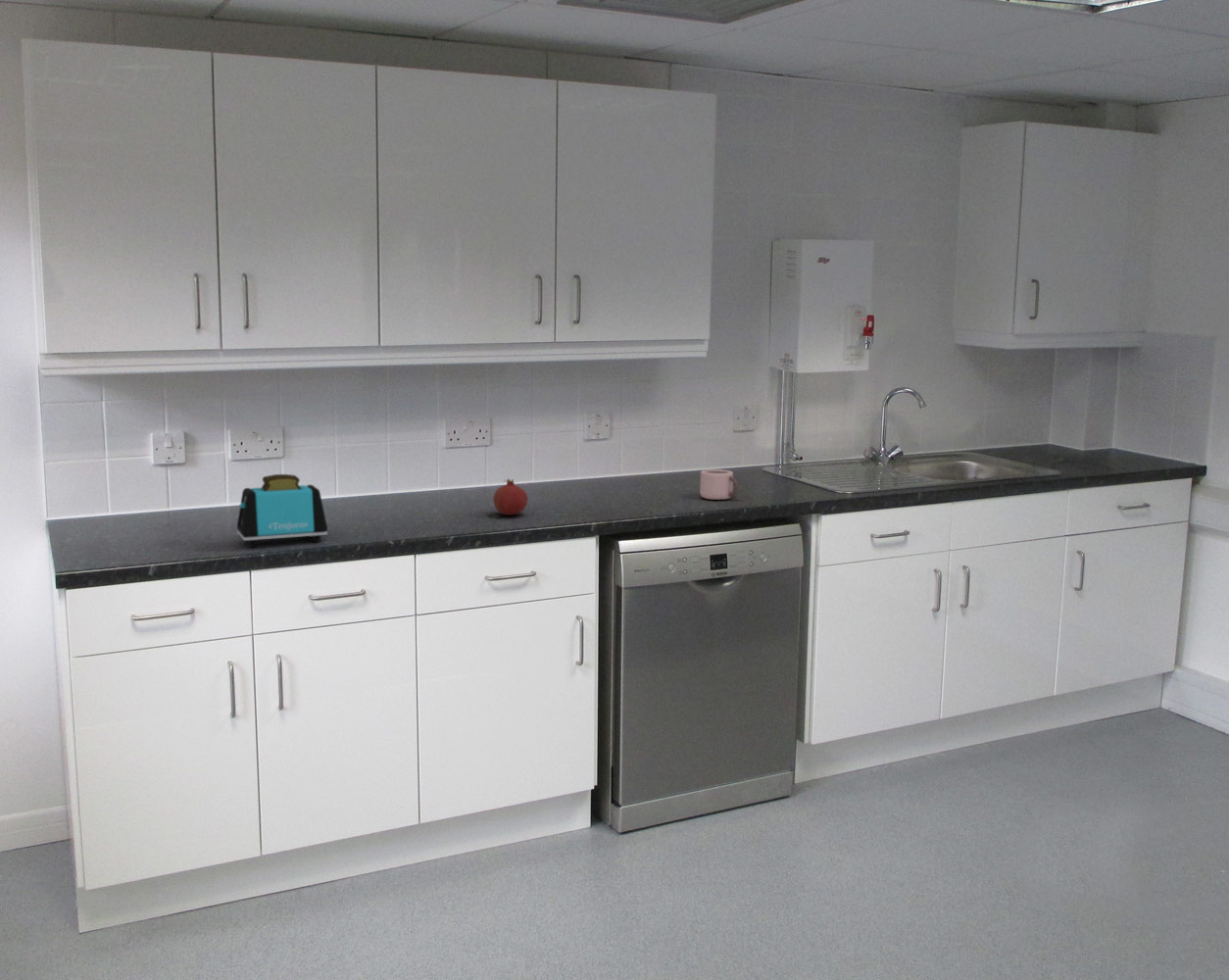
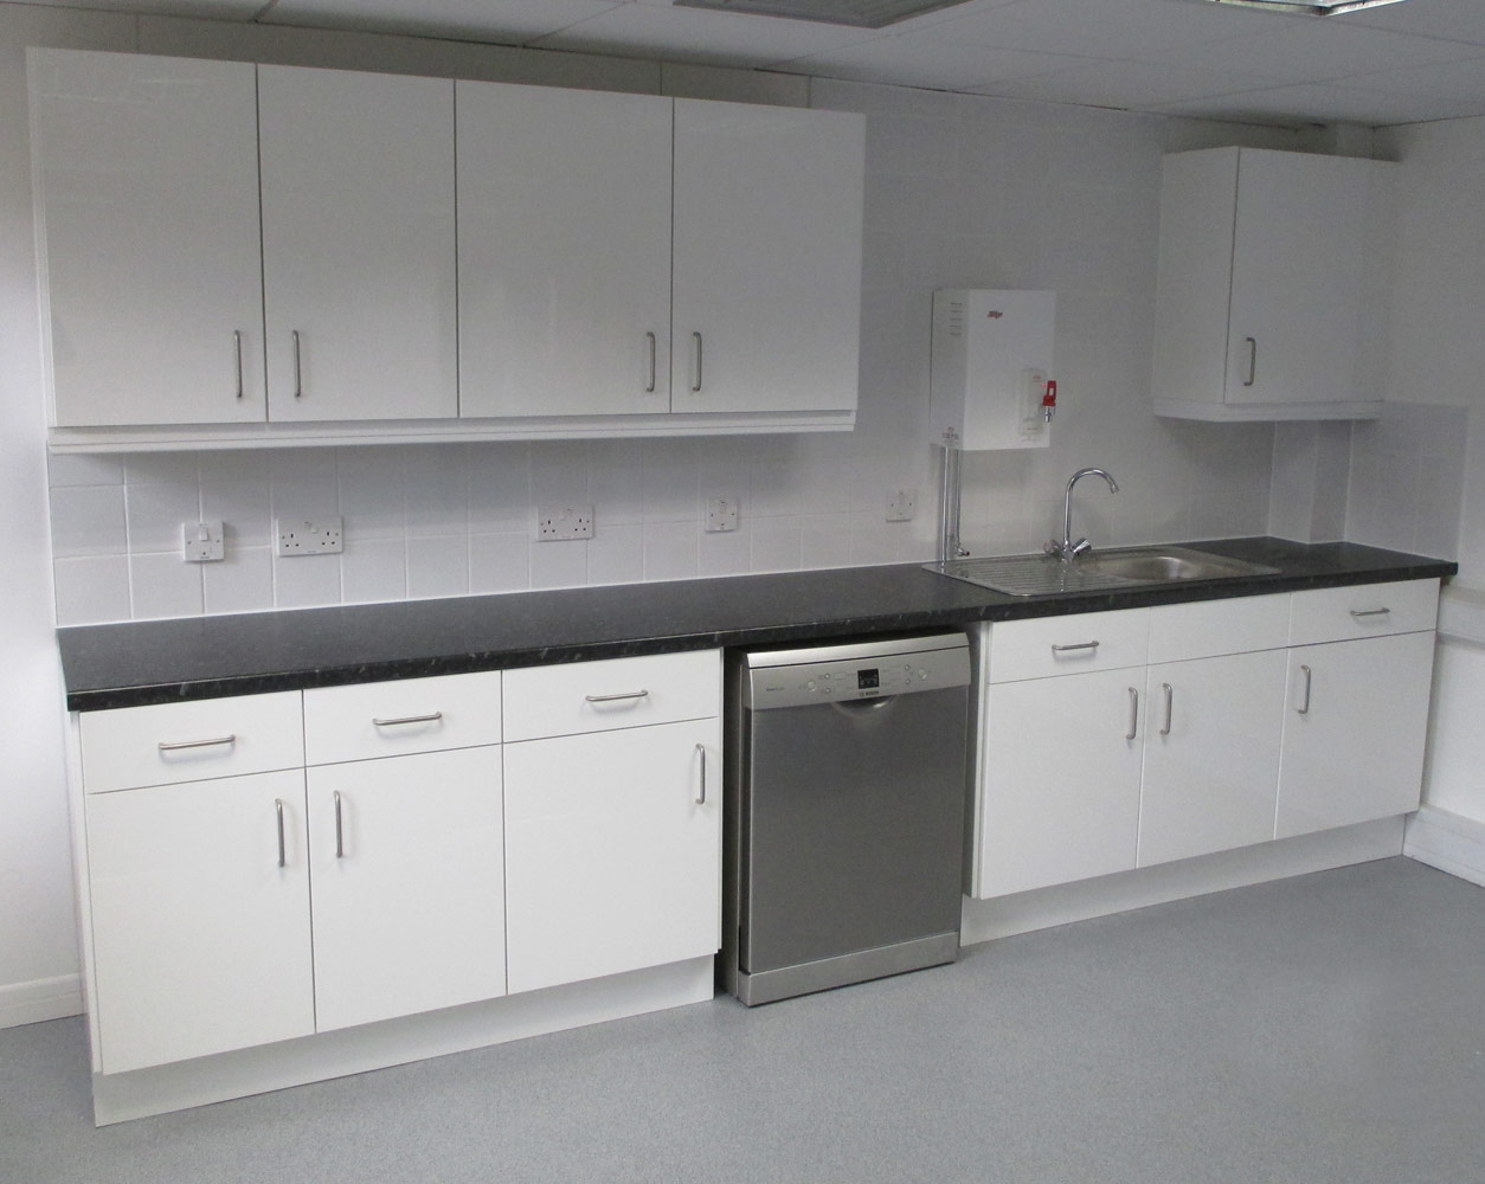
- mug [699,468,739,501]
- toaster [236,473,328,548]
- fruit [492,477,528,516]
